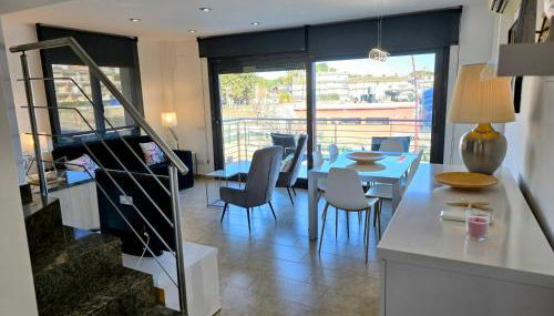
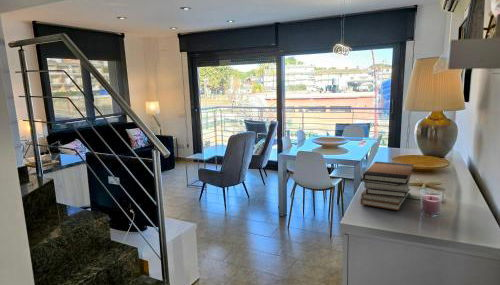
+ book stack [359,161,414,211]
